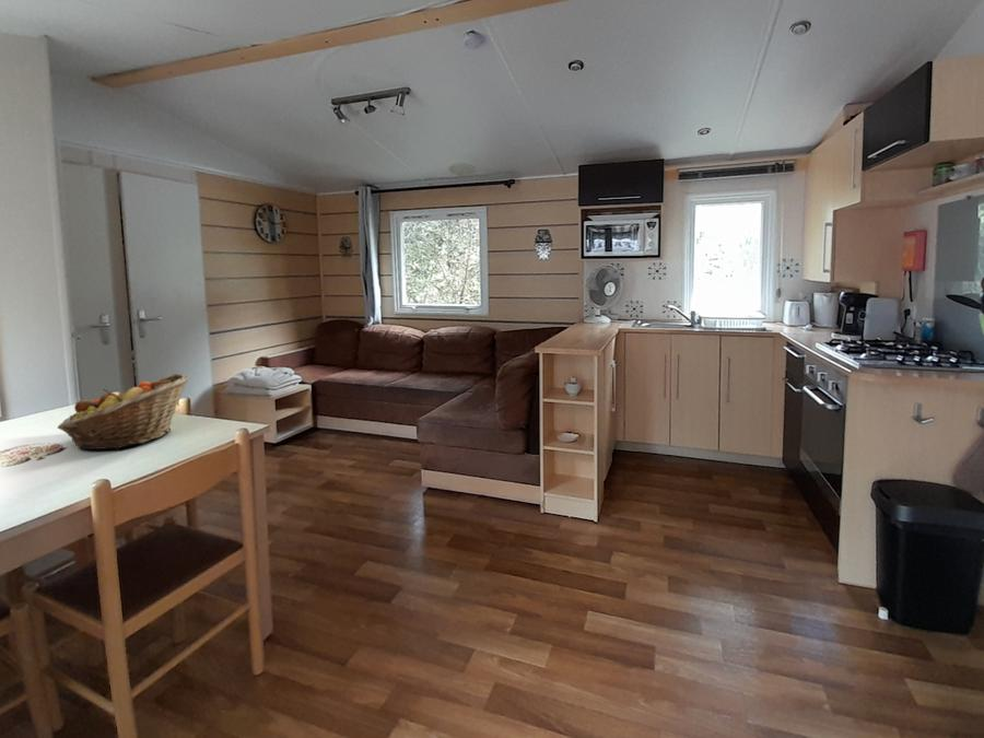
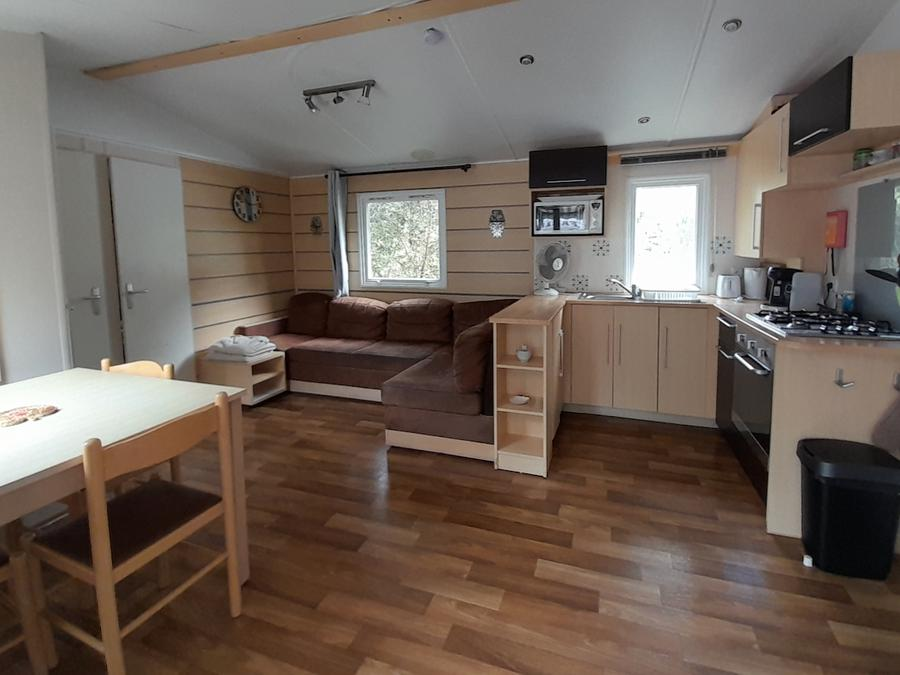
- fruit basket [57,373,190,450]
